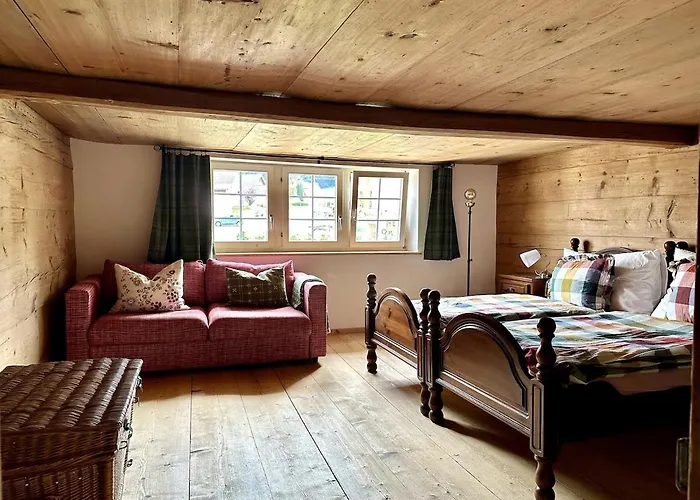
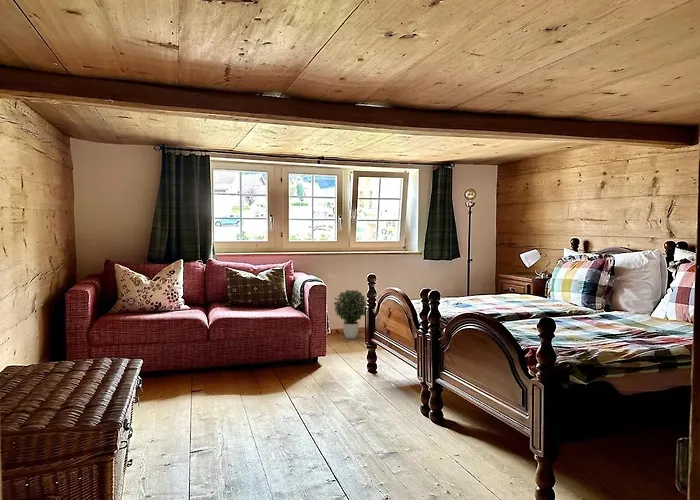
+ potted plant [333,289,367,340]
